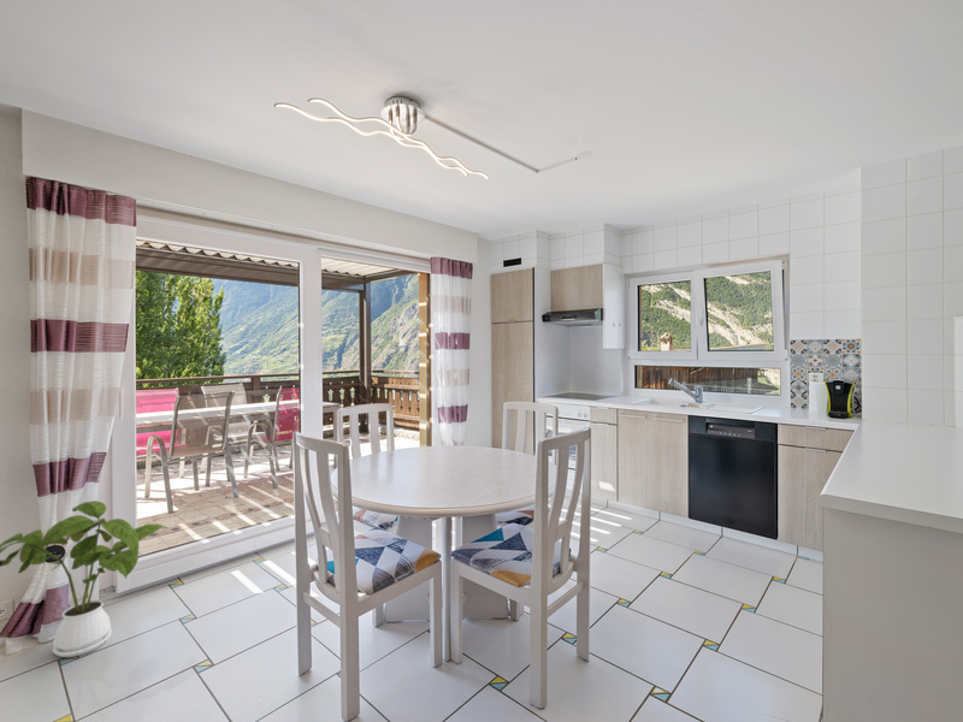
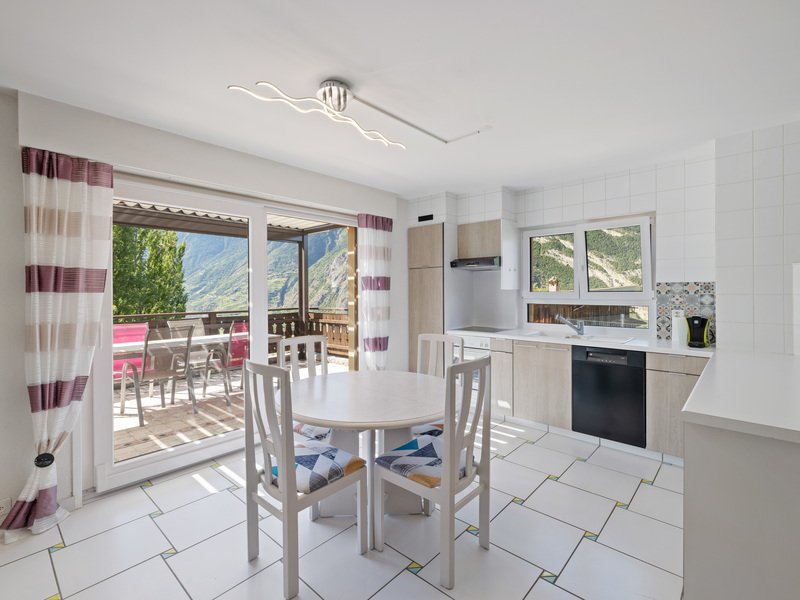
- house plant [0,499,169,658]
